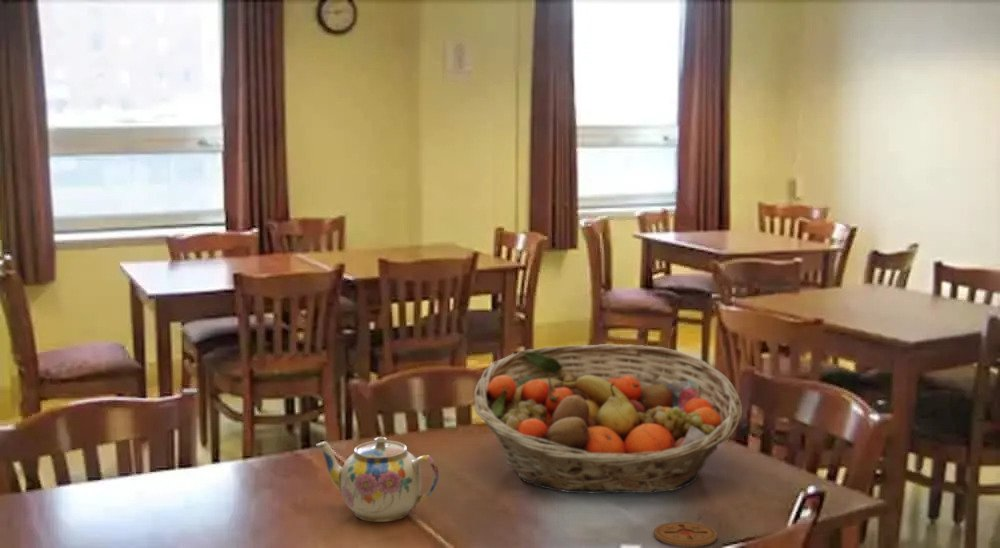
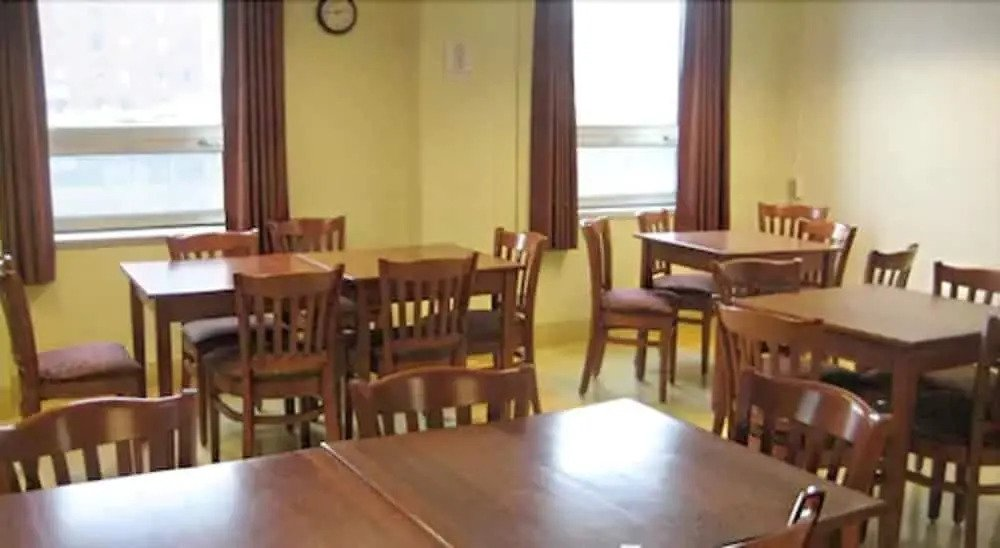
- fruit basket [473,343,743,494]
- teapot [315,436,439,523]
- coaster [653,521,718,548]
